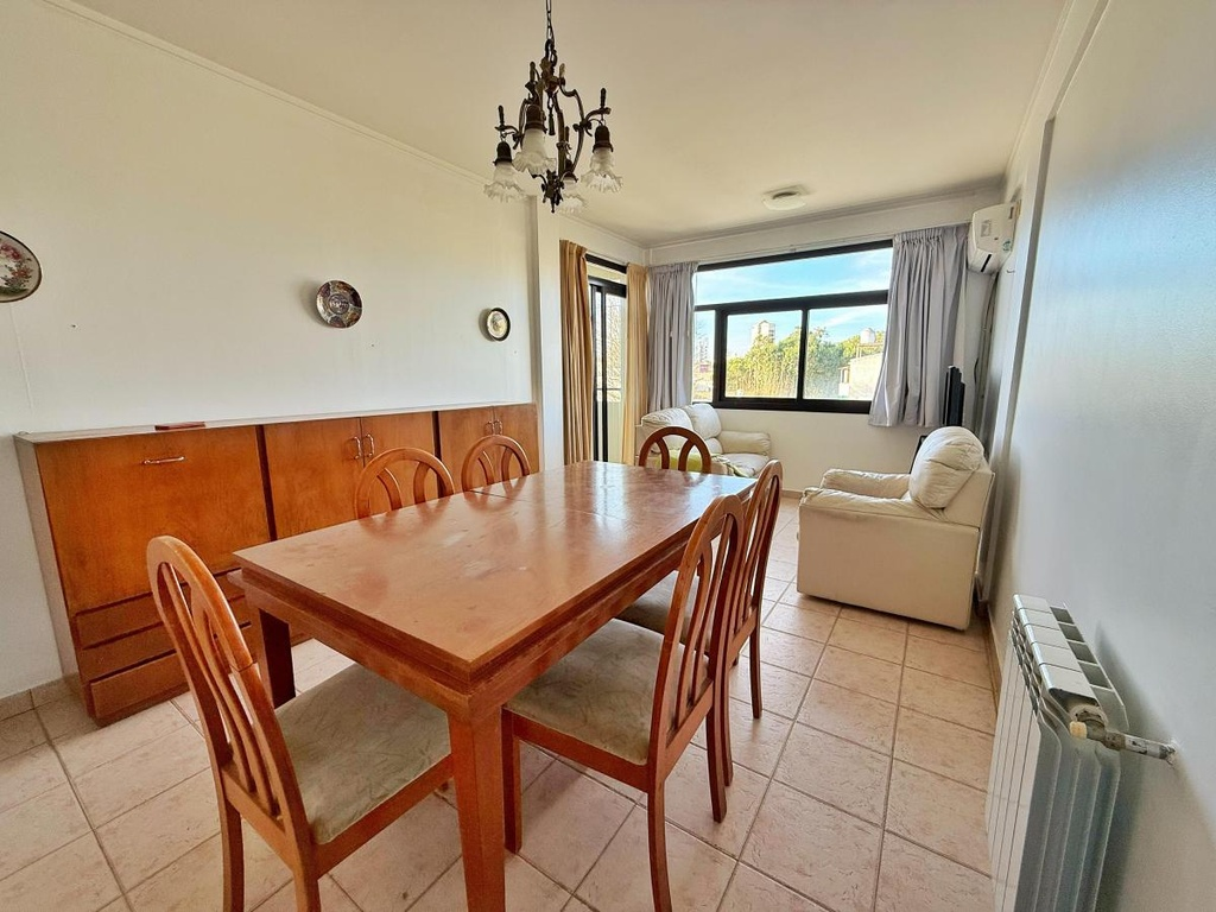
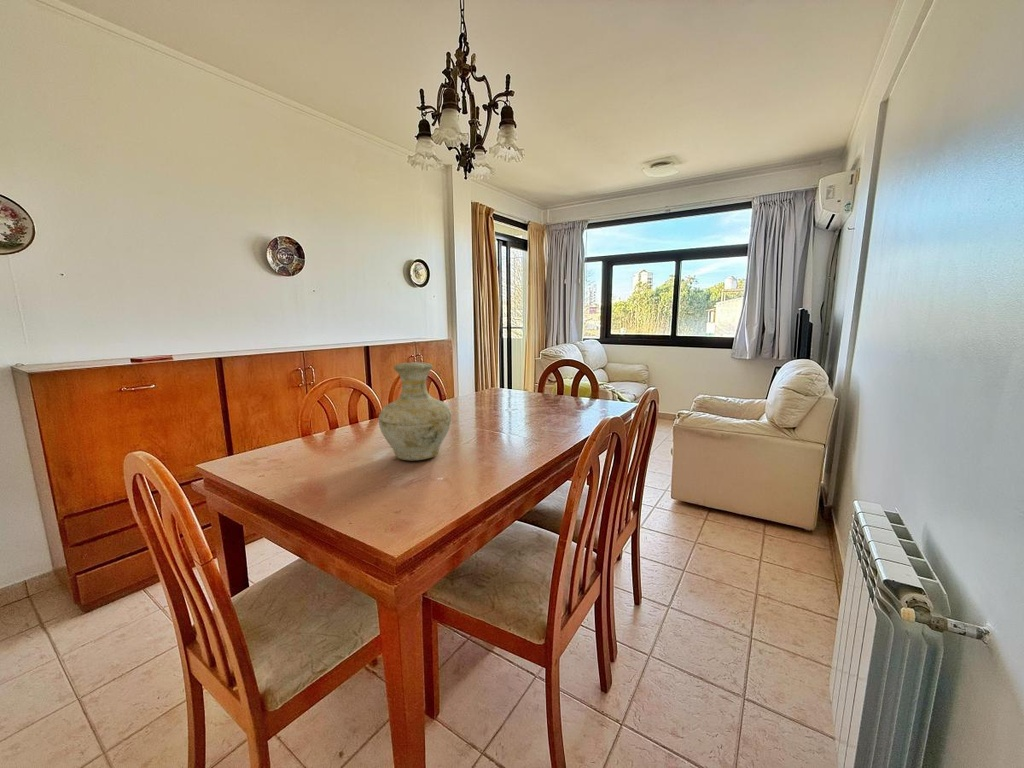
+ vase [377,361,453,461]
